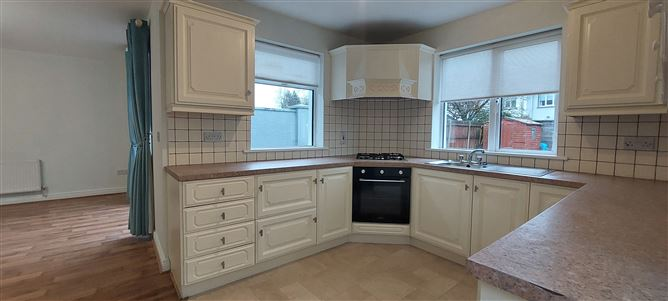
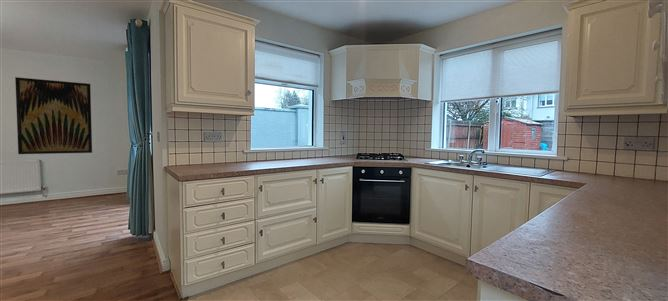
+ wall art [14,76,93,155]
